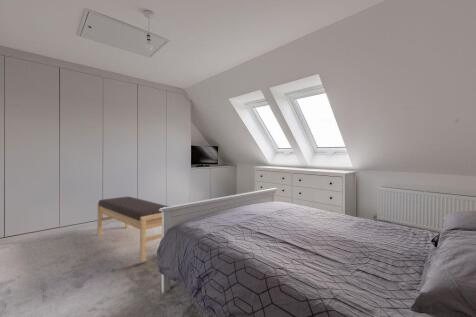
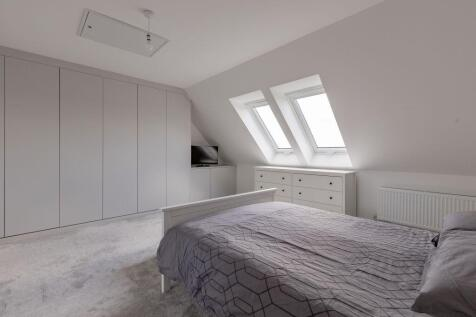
- bench [96,196,170,263]
